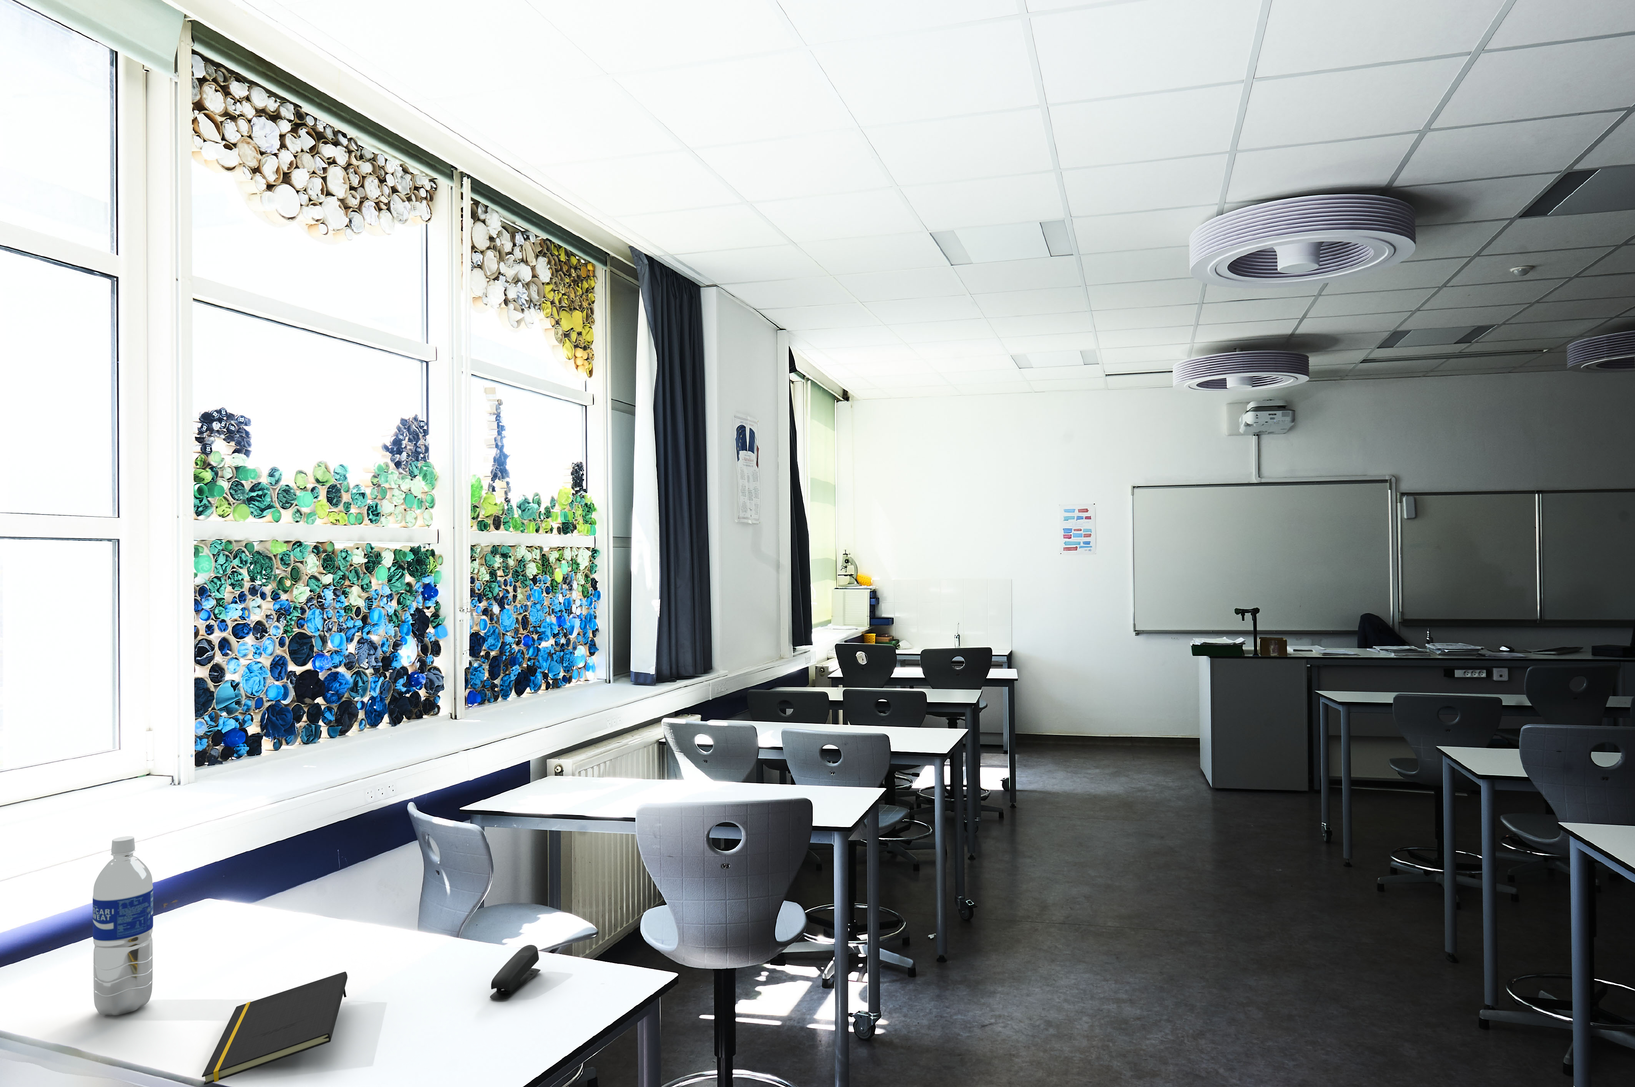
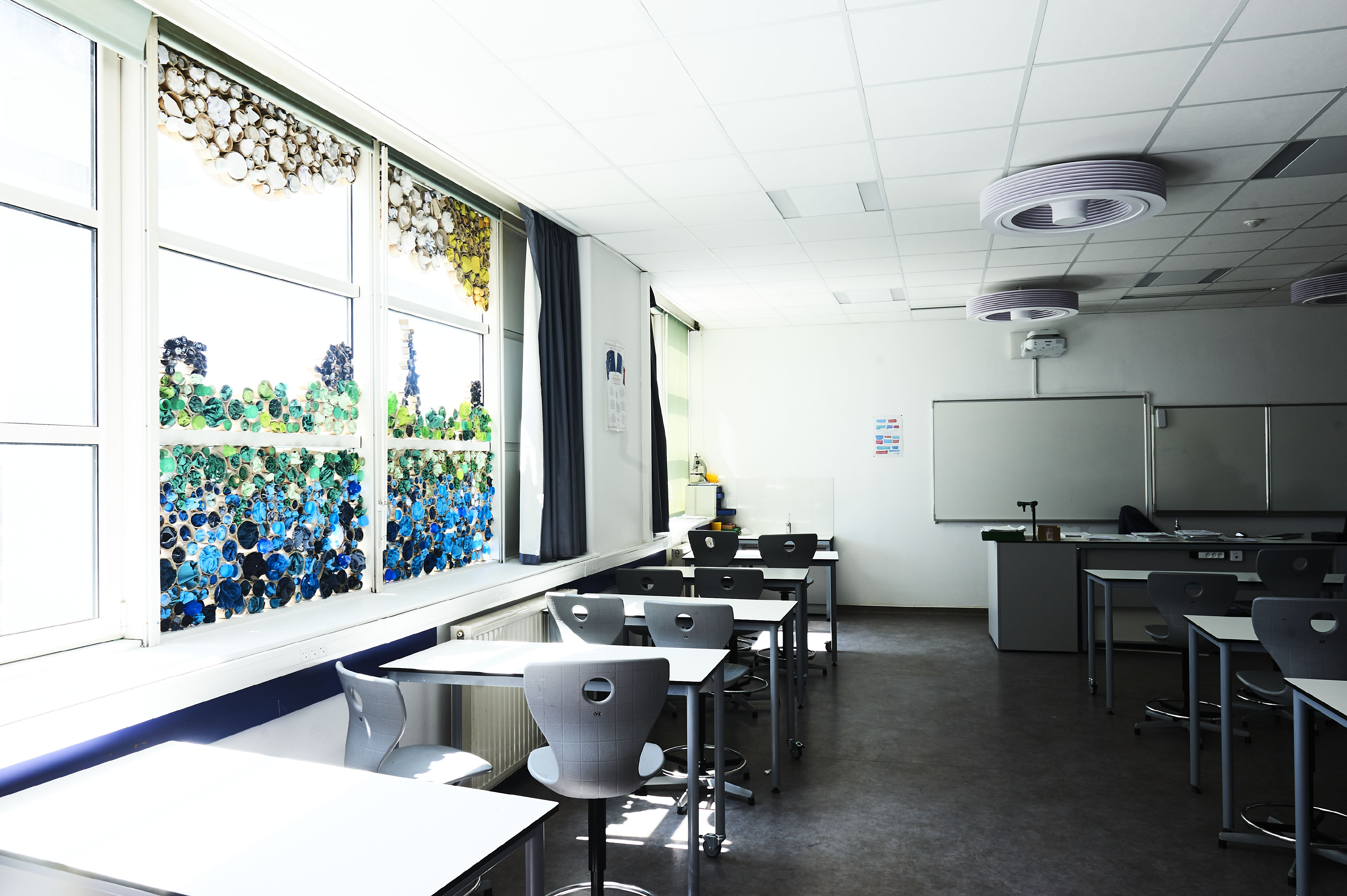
- stapler [489,944,541,1000]
- notepad [201,972,347,1085]
- water bottle [92,836,154,1015]
